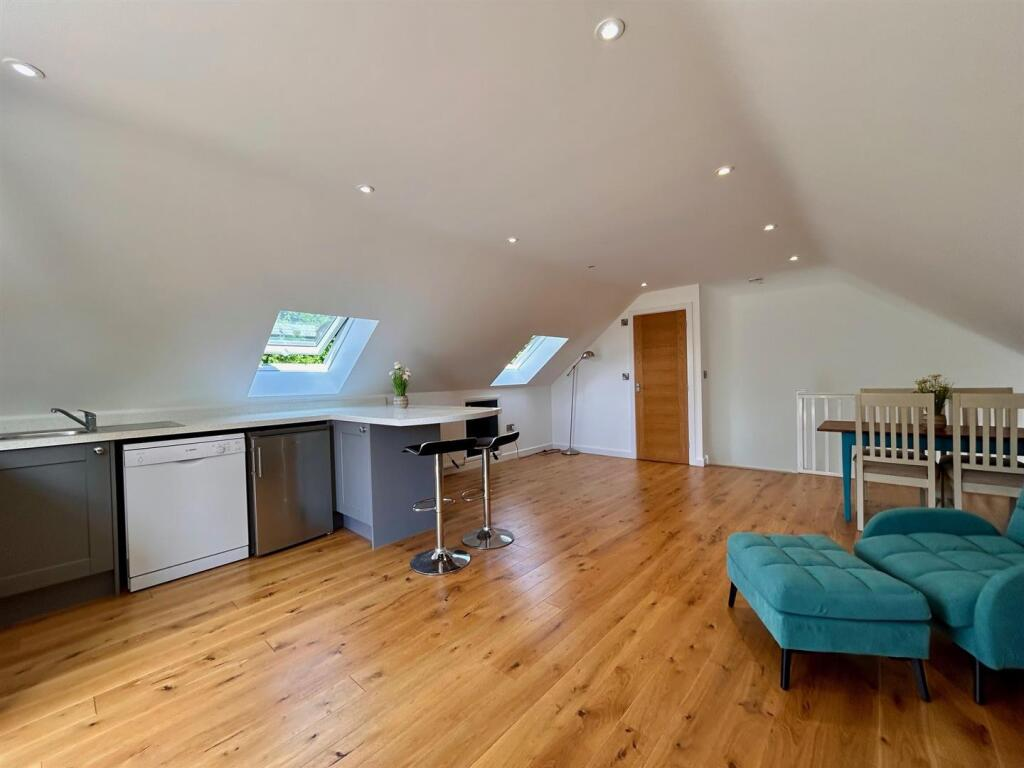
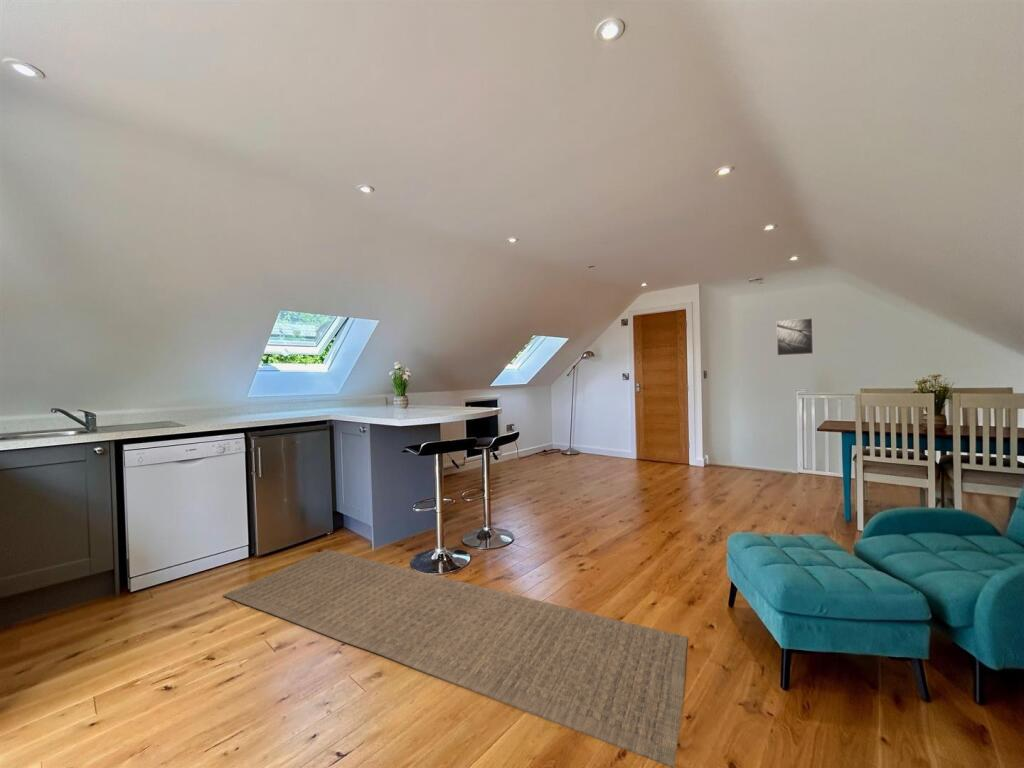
+ rug [222,548,689,768]
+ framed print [776,317,814,357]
